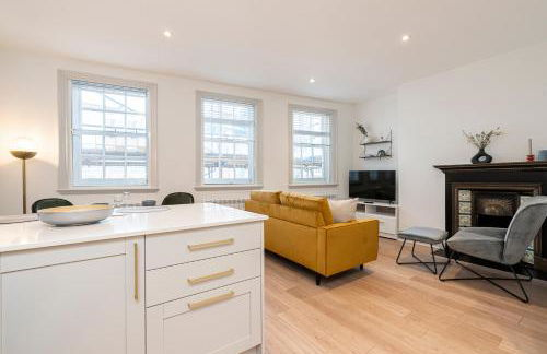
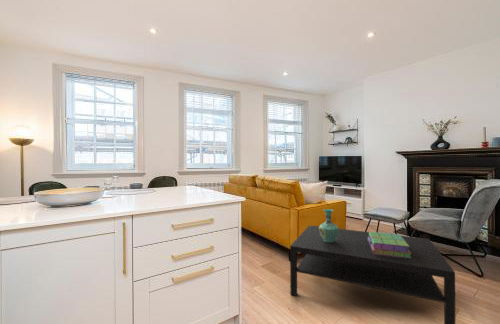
+ stack of books [368,231,411,258]
+ vase [319,208,340,242]
+ coffee table [289,224,456,324]
